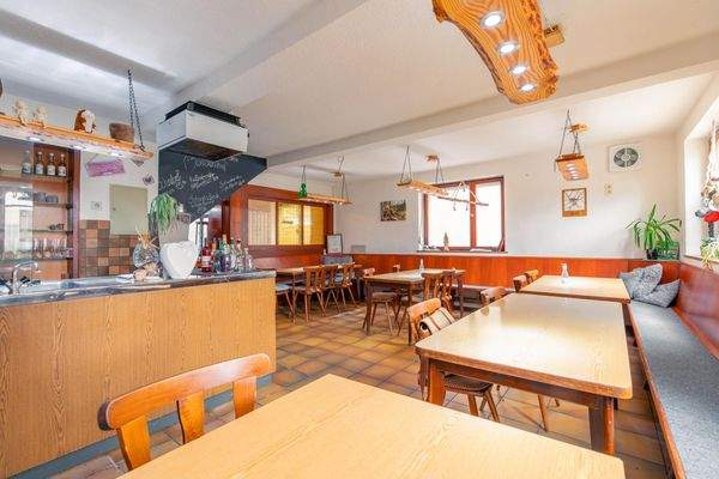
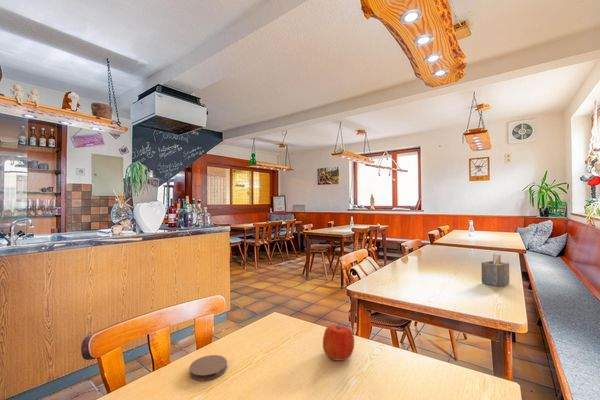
+ coaster [188,354,228,381]
+ apple [322,324,355,362]
+ napkin holder [480,253,510,287]
